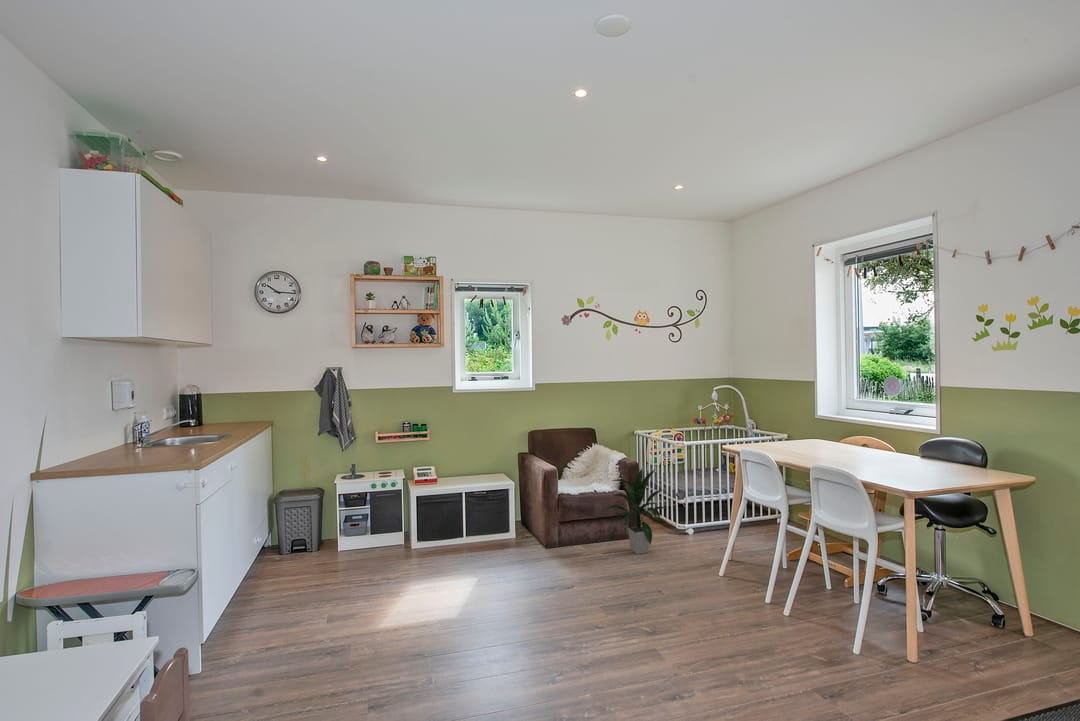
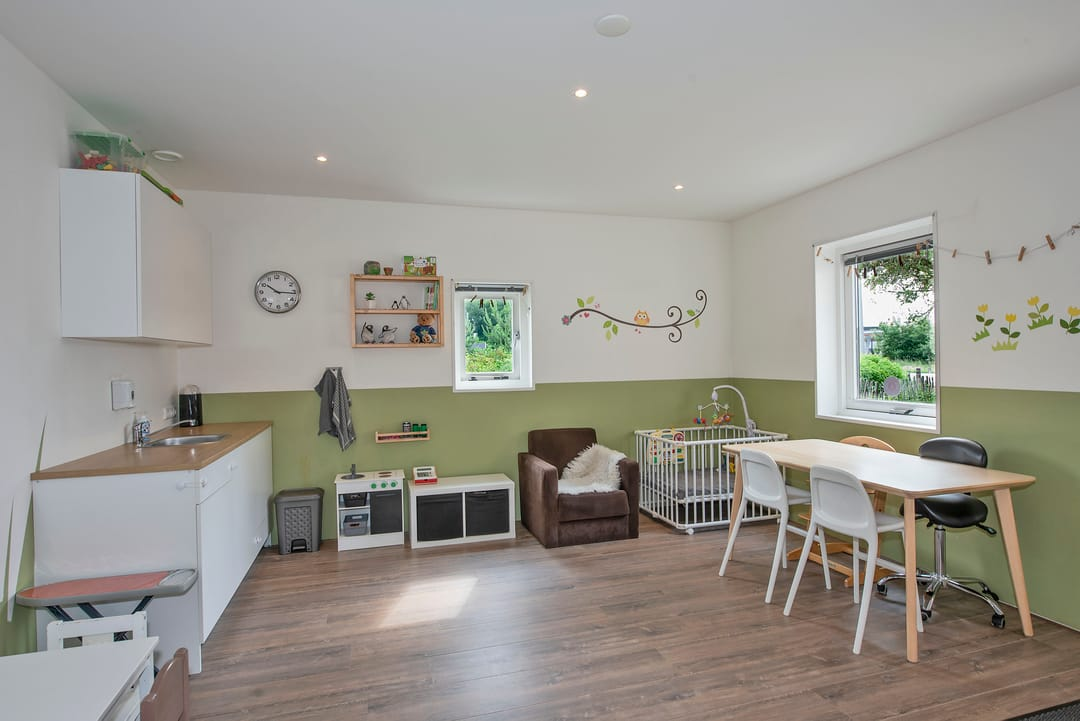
- indoor plant [604,468,669,555]
